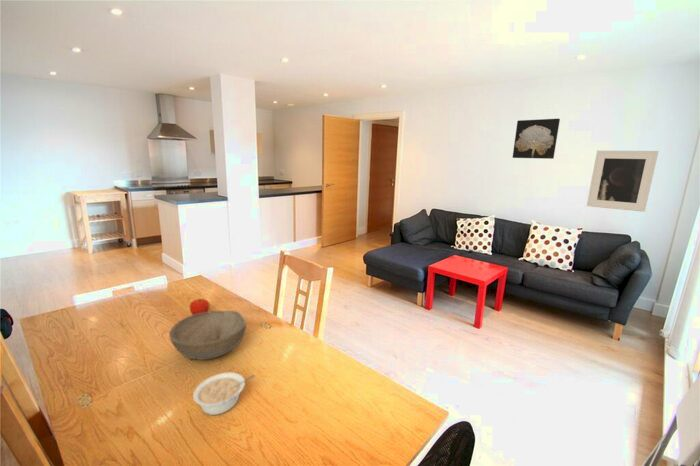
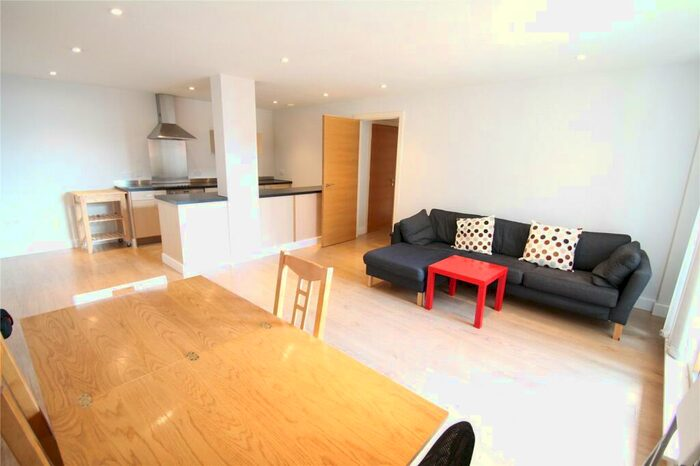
- wall art [512,118,561,160]
- bowl [168,310,247,361]
- fruit [189,298,210,316]
- legume [192,371,256,416]
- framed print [586,150,659,213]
